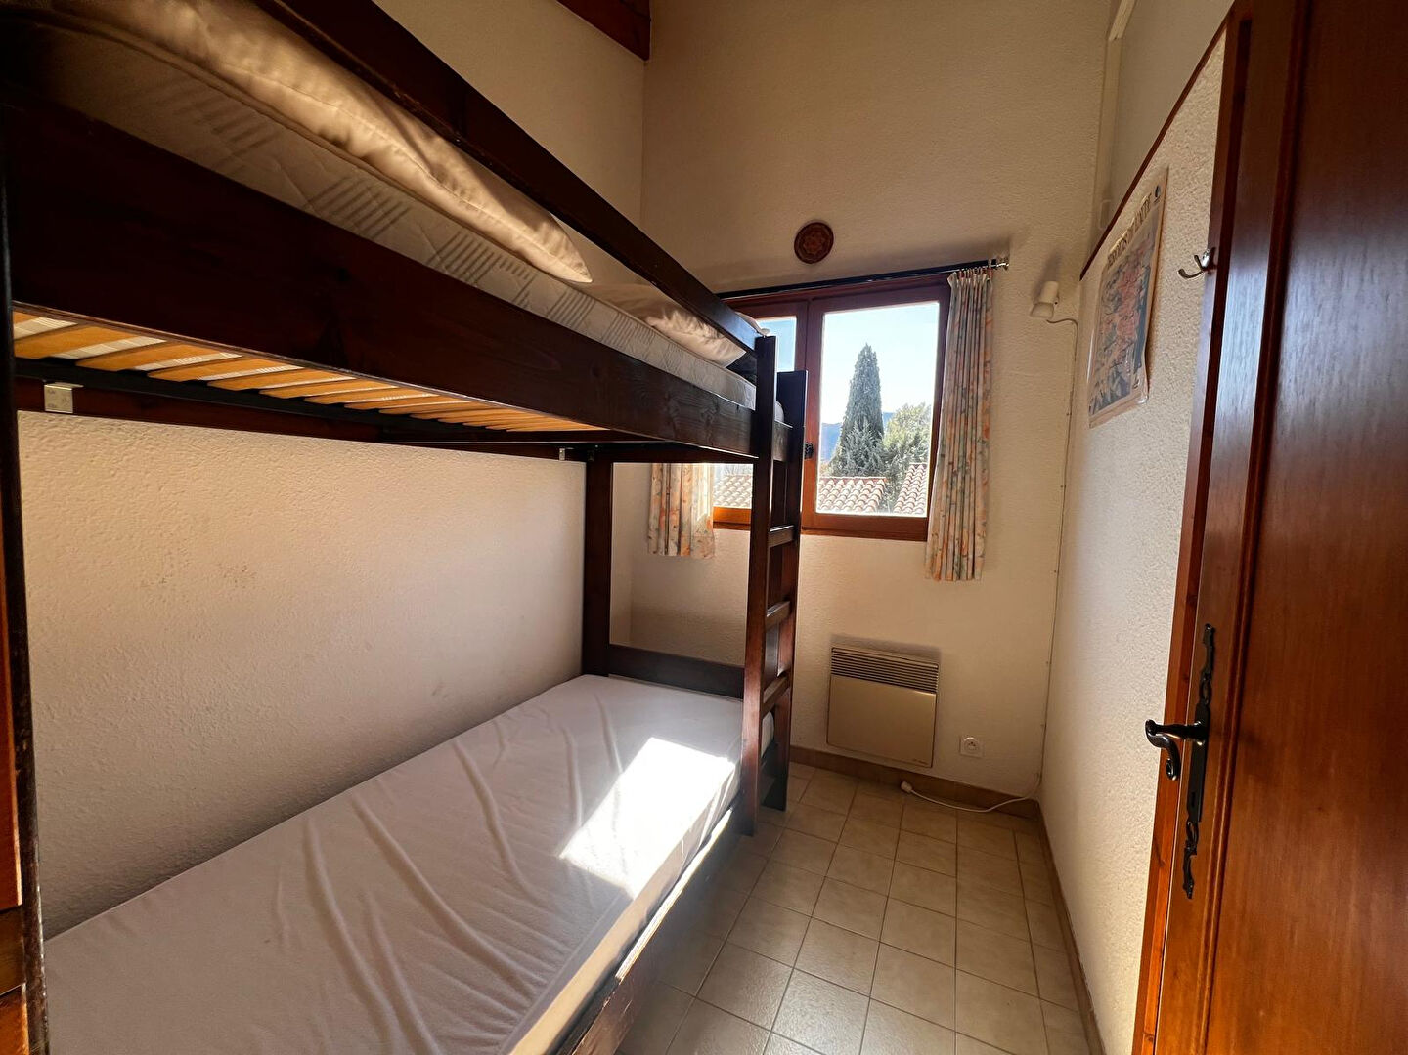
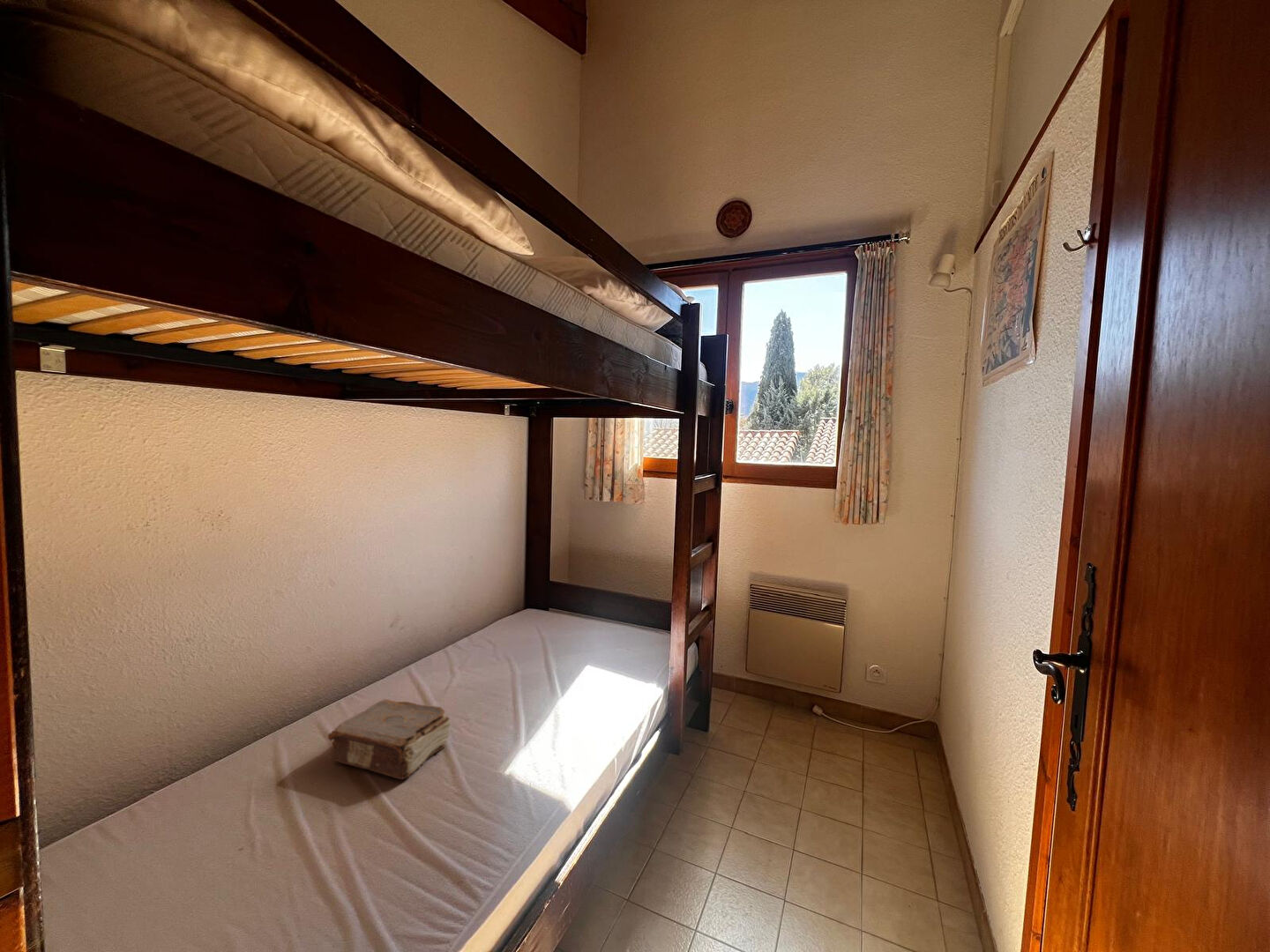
+ book [327,699,452,780]
